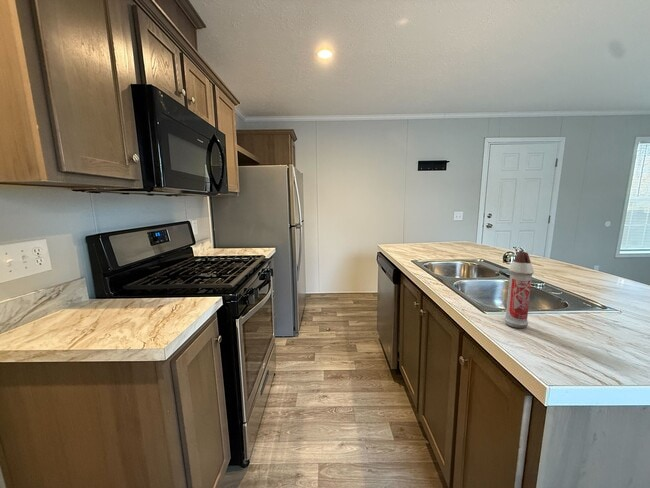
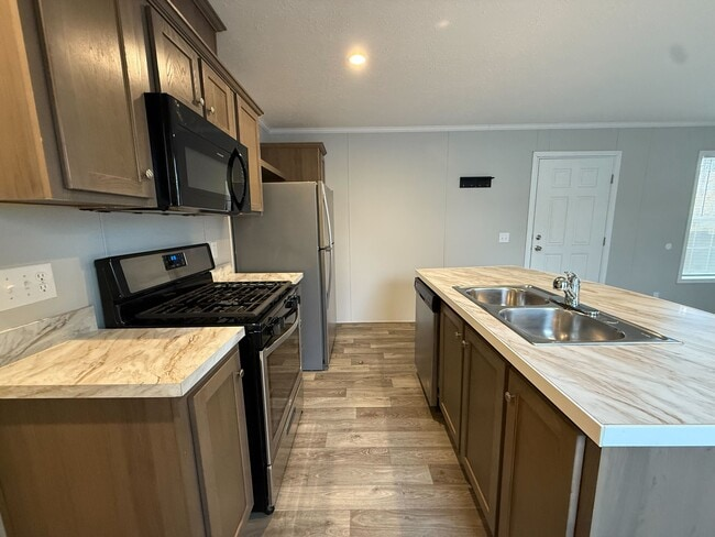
- spray bottle [503,251,535,329]
